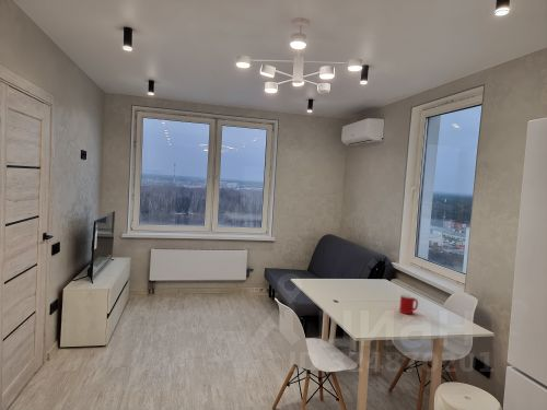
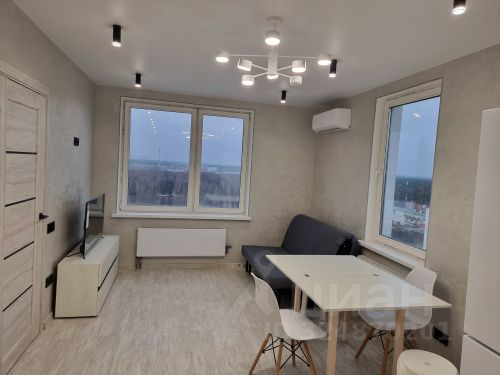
- cup [398,293,419,315]
